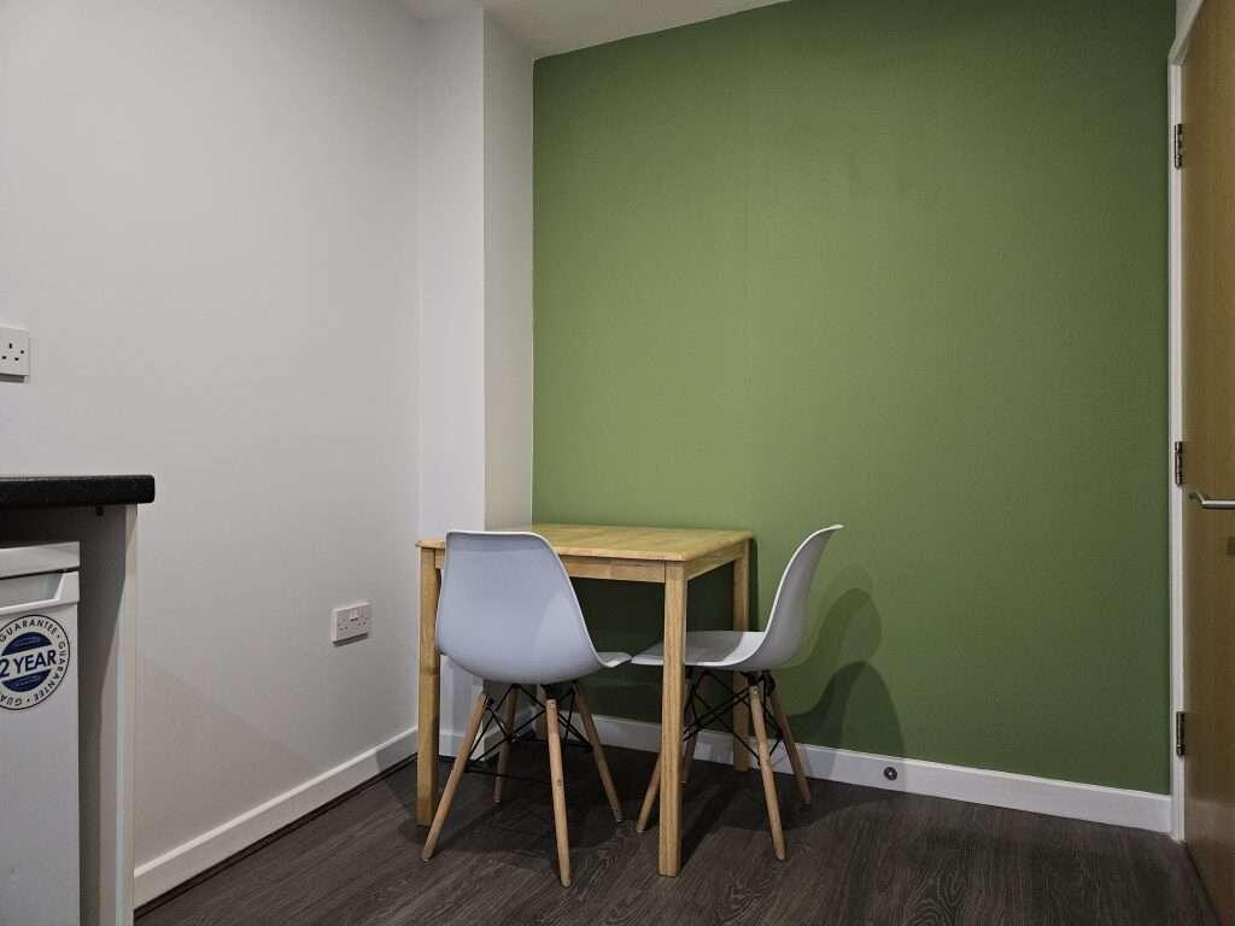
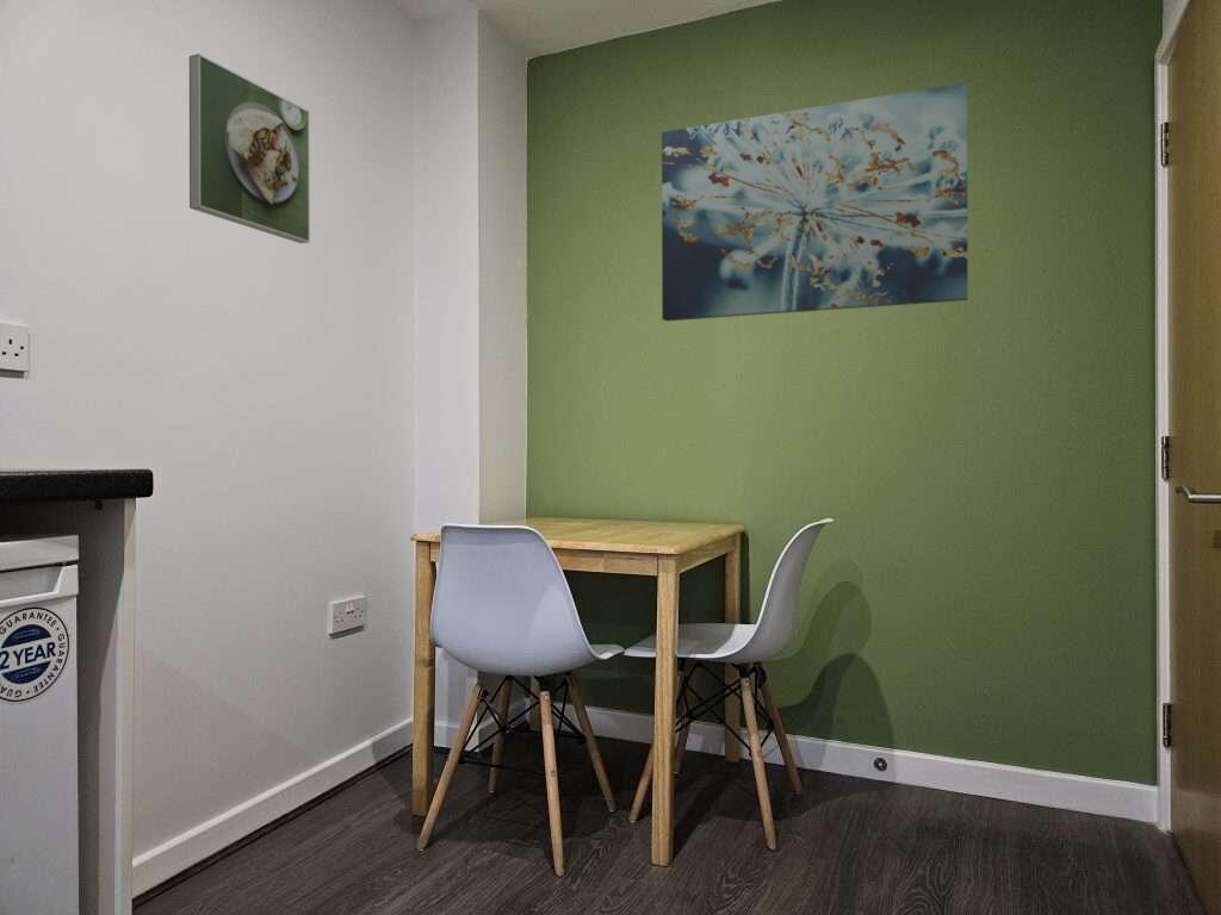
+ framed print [188,52,311,244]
+ wall art [661,81,969,322]
